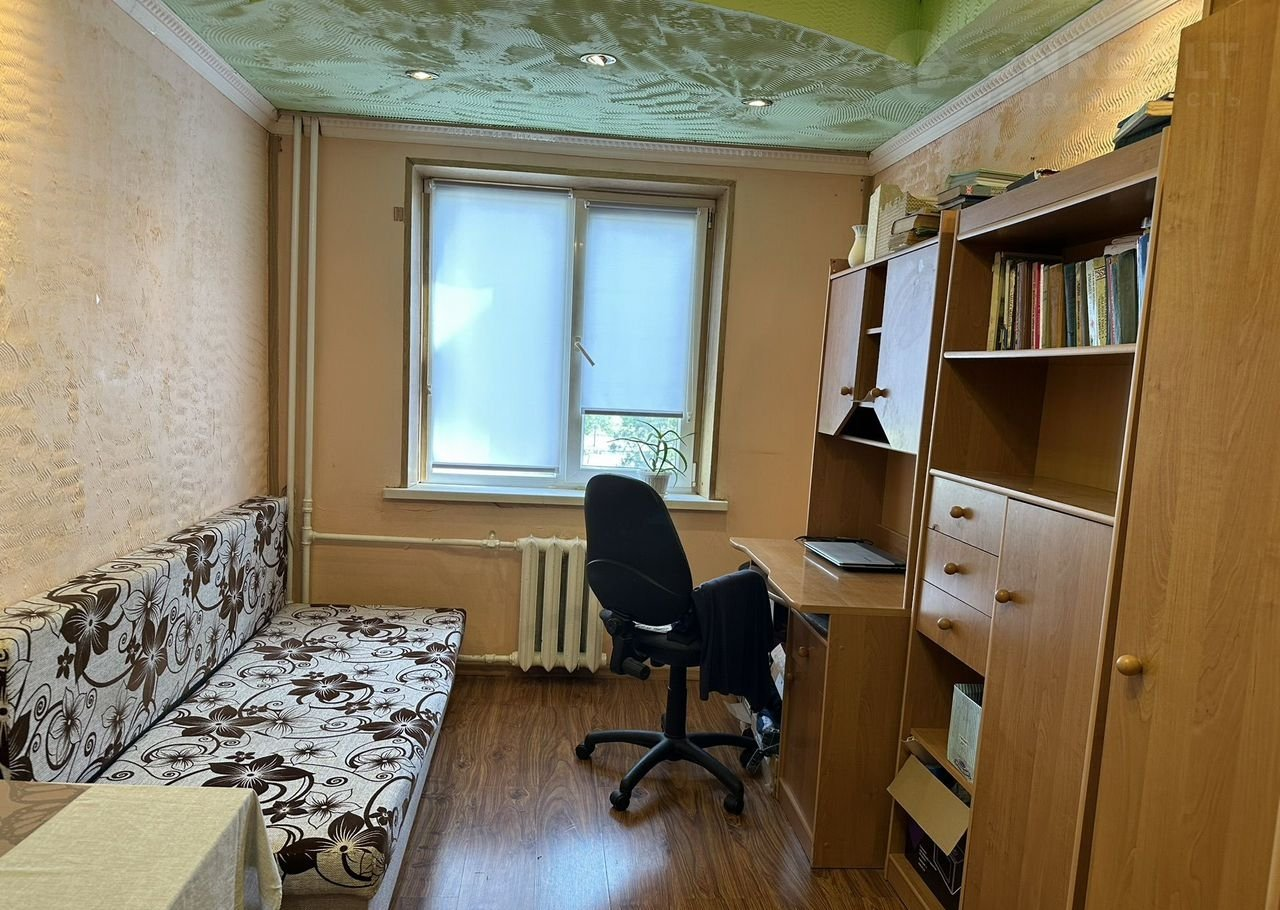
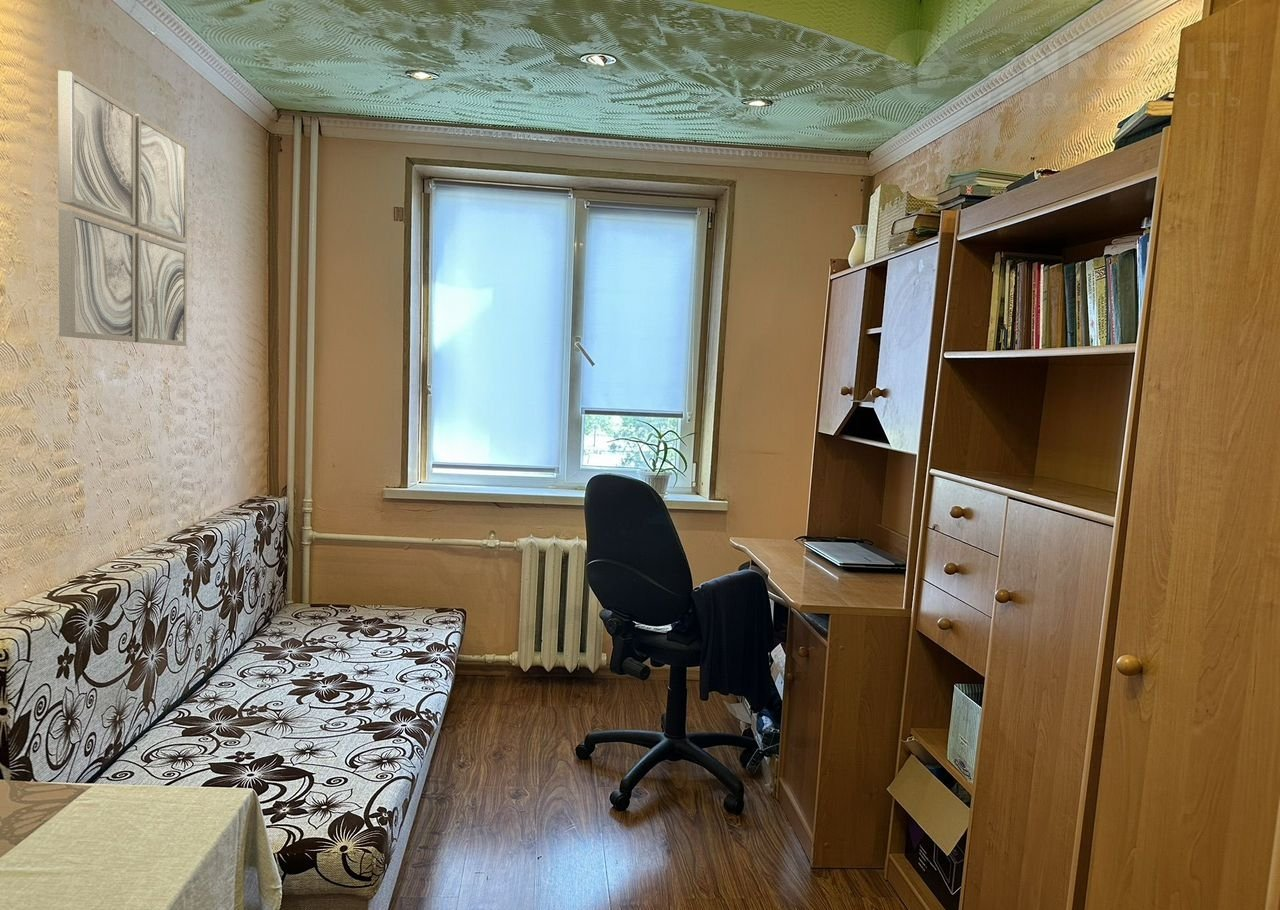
+ wall art [57,70,189,347]
